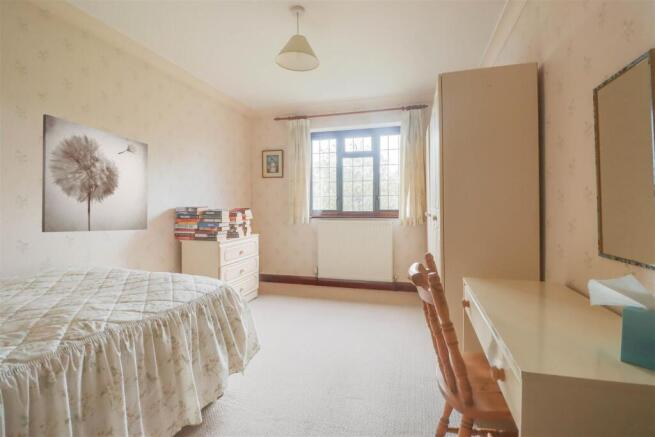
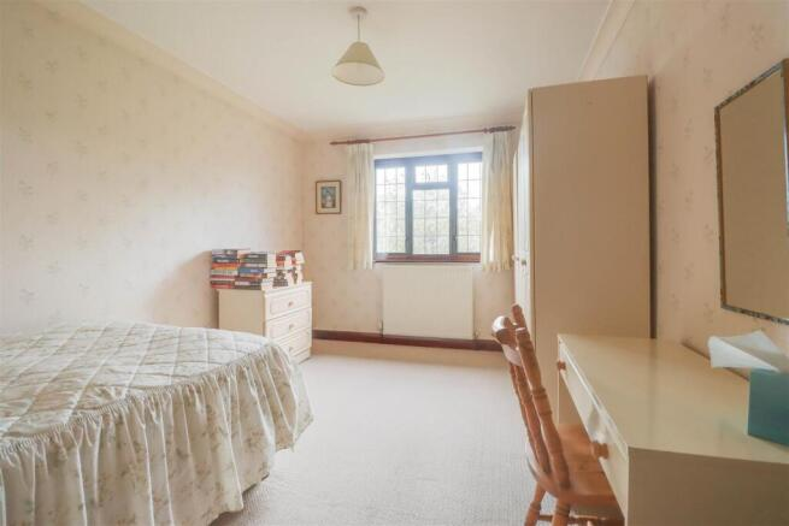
- wall art [41,113,149,233]
